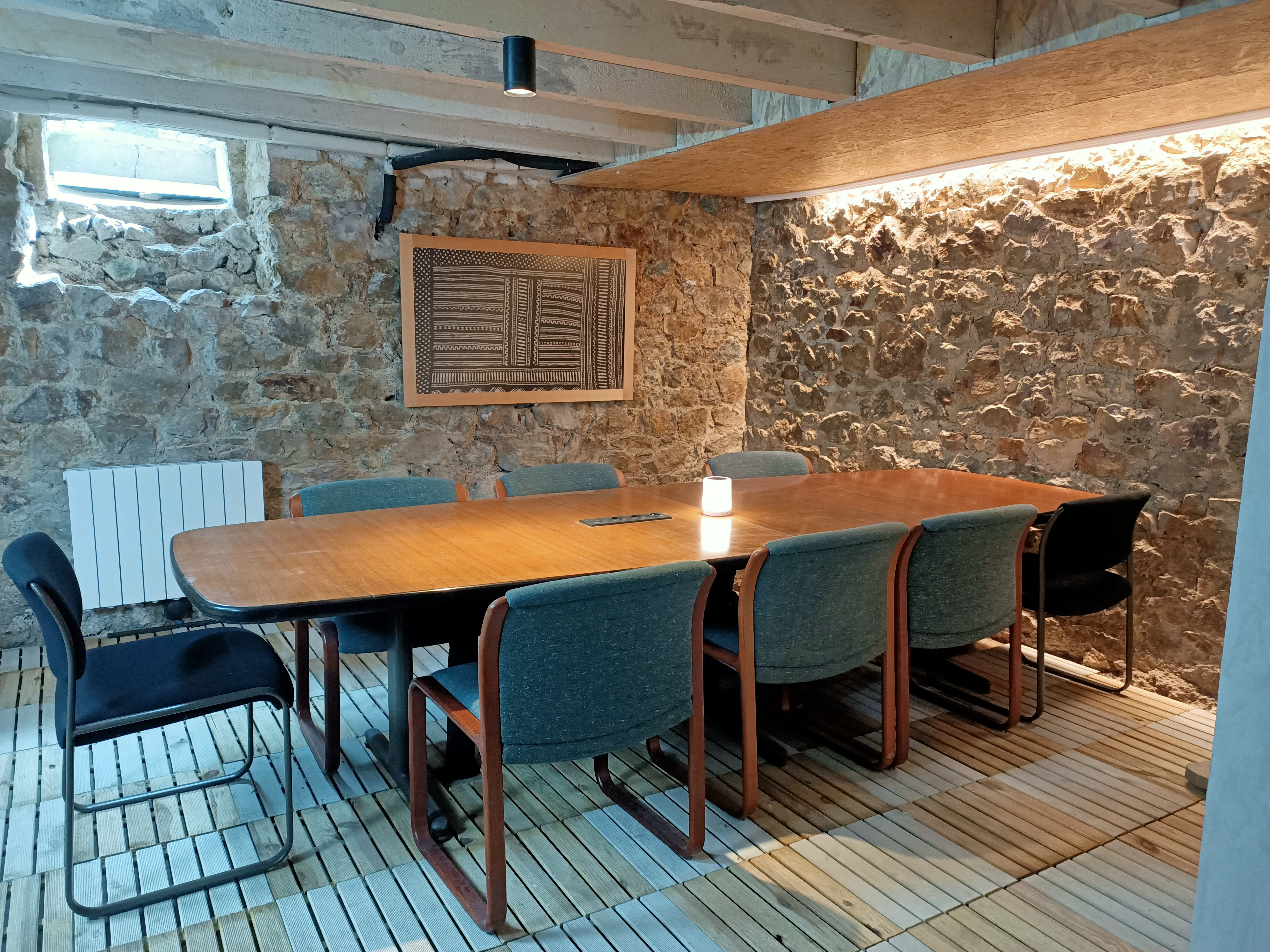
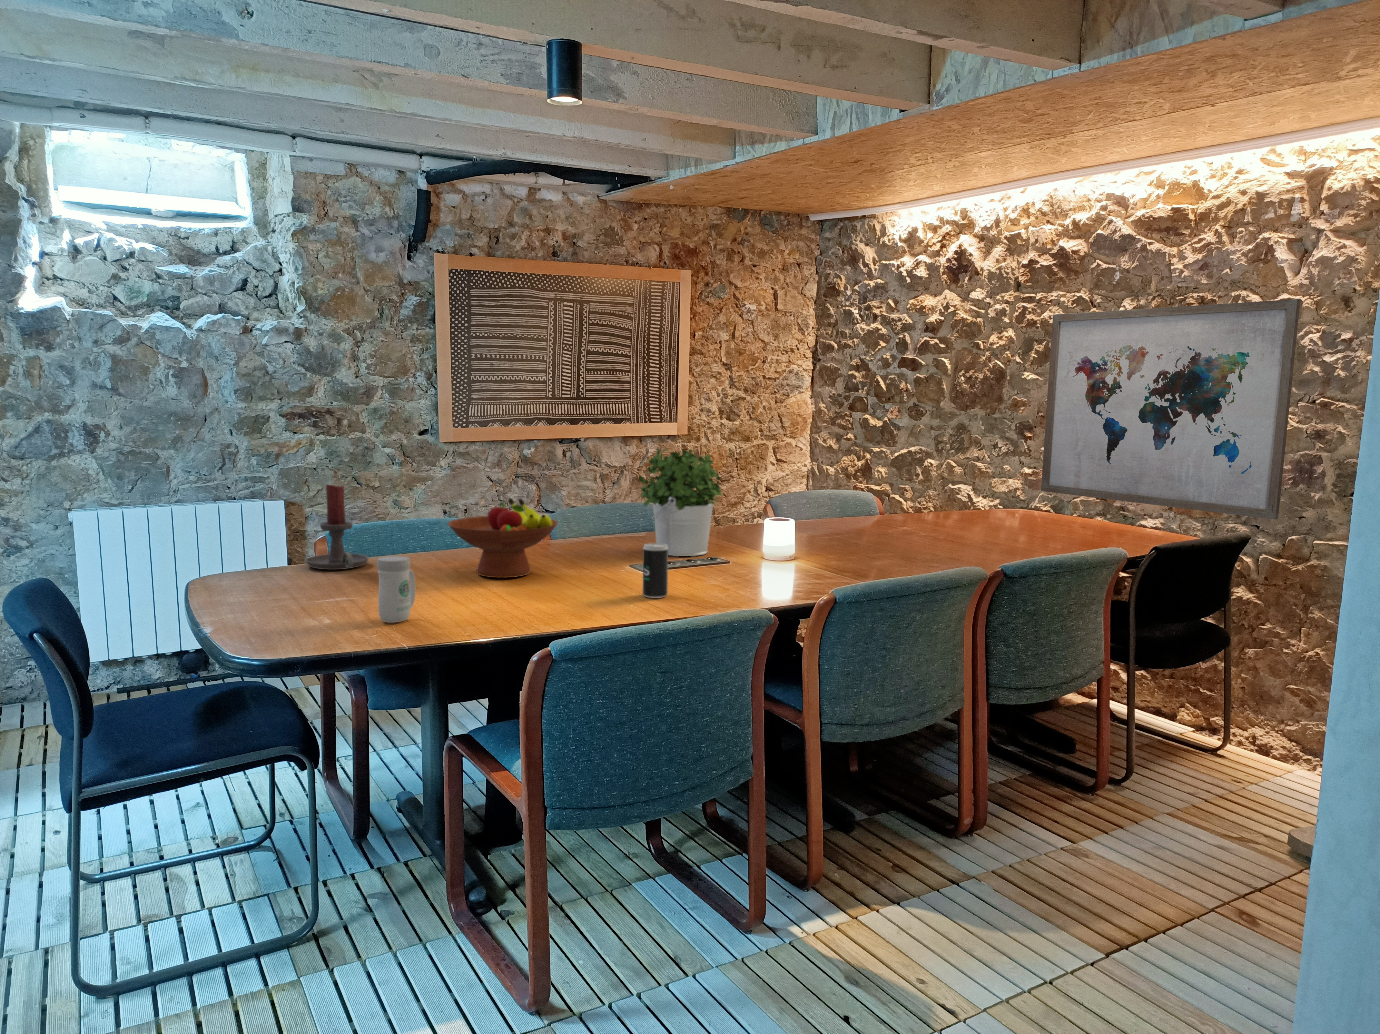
+ candle holder [305,483,368,570]
+ beverage can [642,543,668,598]
+ potted plant [638,447,723,556]
+ mug [376,556,416,623]
+ fruit bowl [447,497,559,578]
+ wall art [1041,299,1301,520]
